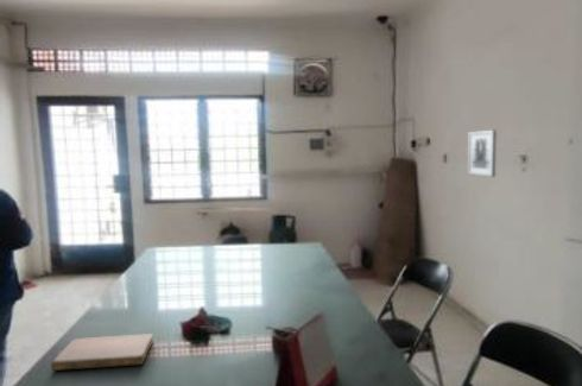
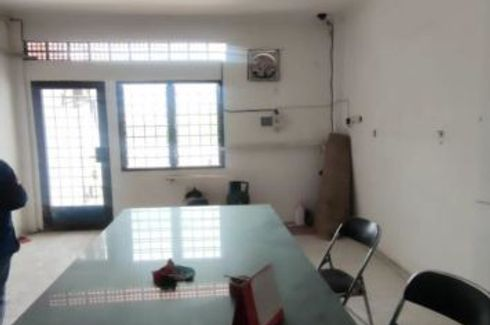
- wall art [467,129,498,178]
- notebook [50,333,154,372]
